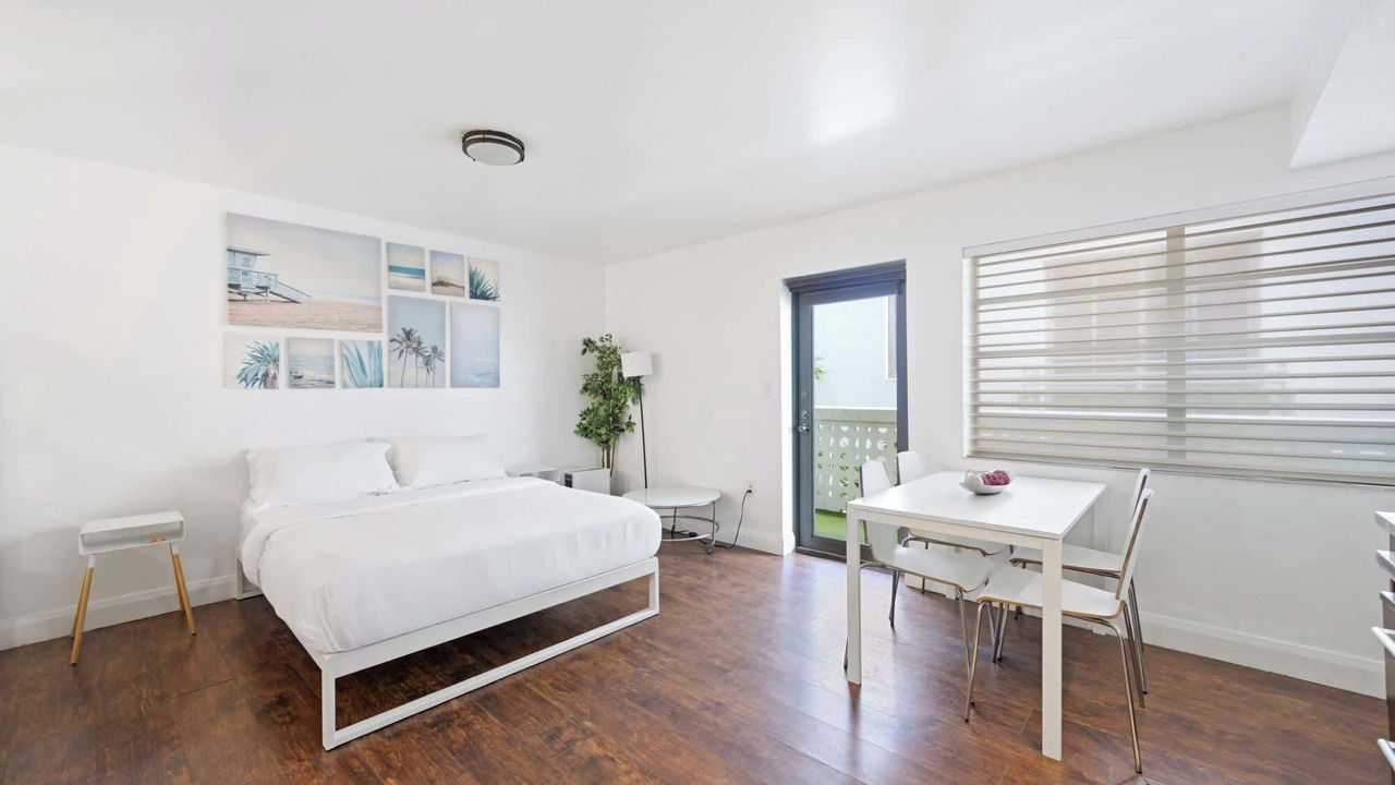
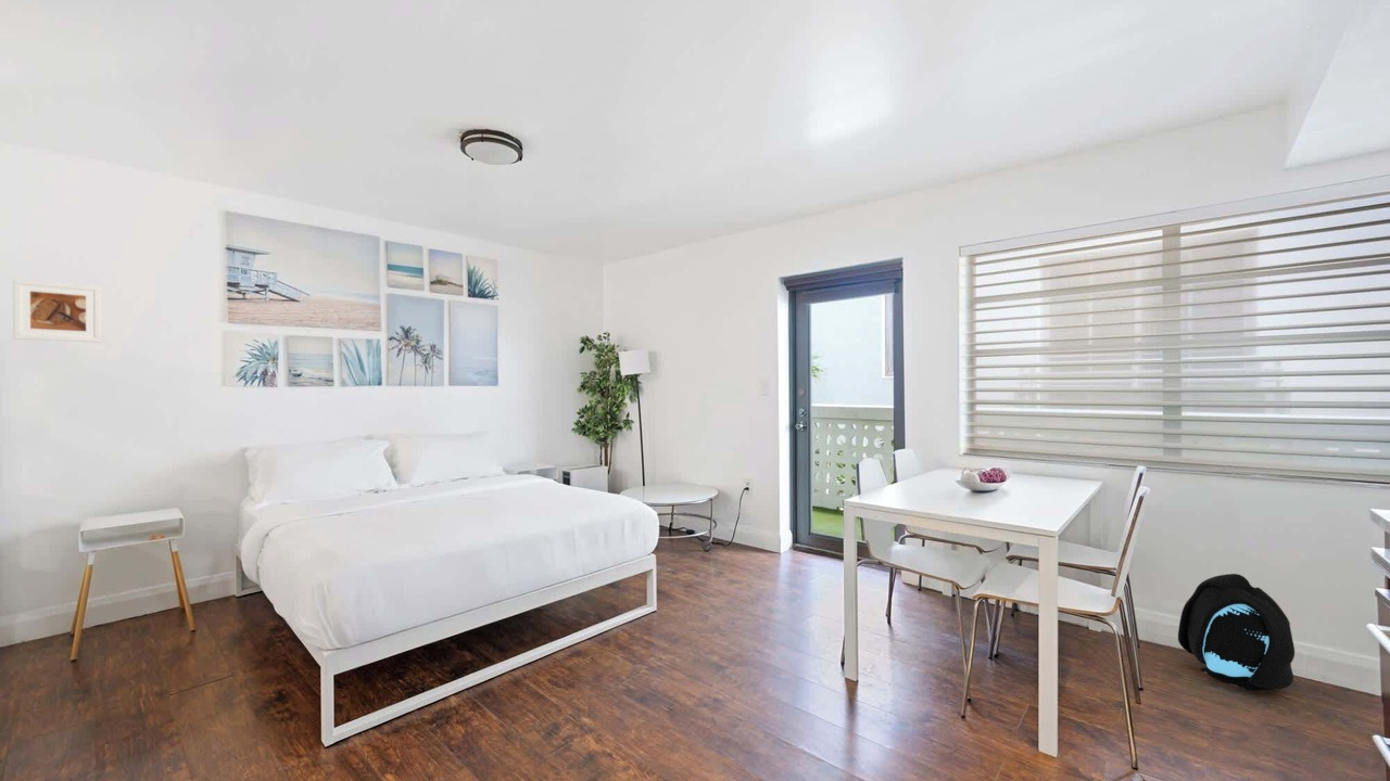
+ backpack [1177,573,1296,692]
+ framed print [12,278,102,344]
